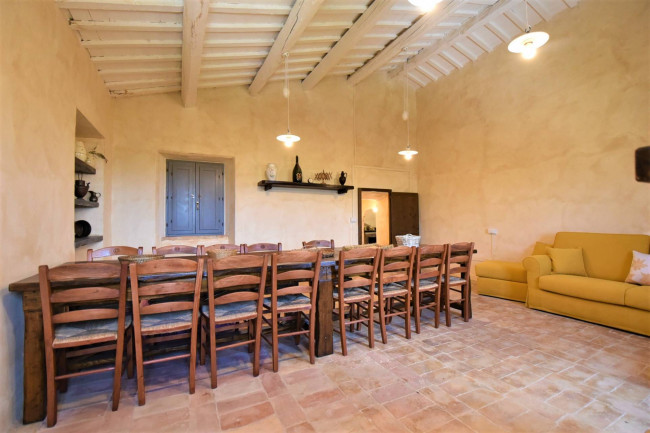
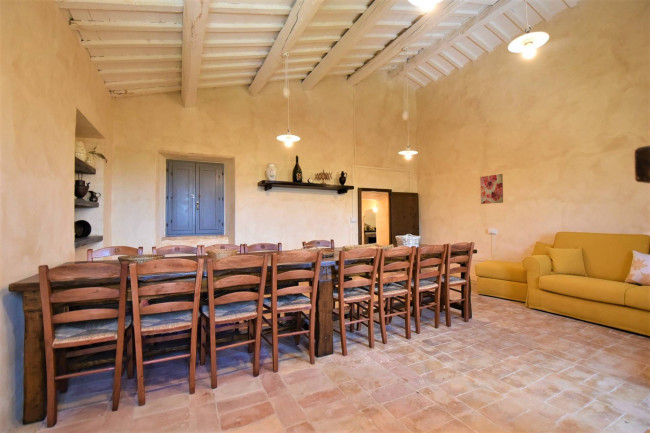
+ wall art [479,173,504,205]
